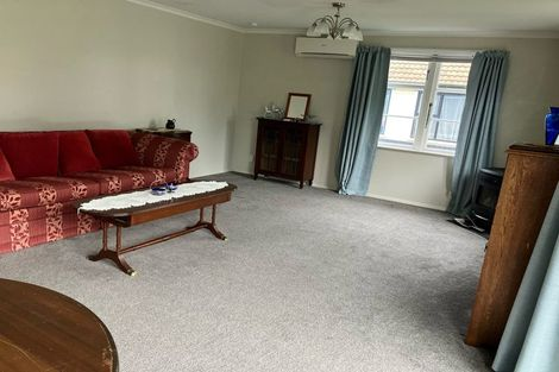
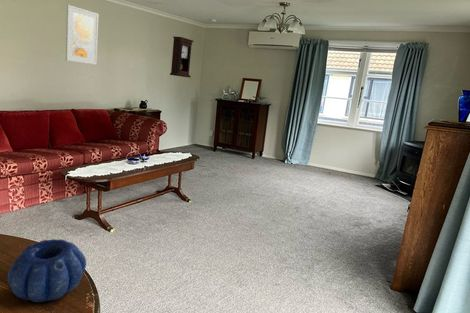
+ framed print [65,4,99,66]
+ pendulum clock [169,35,195,79]
+ decorative bowl [7,238,87,303]
